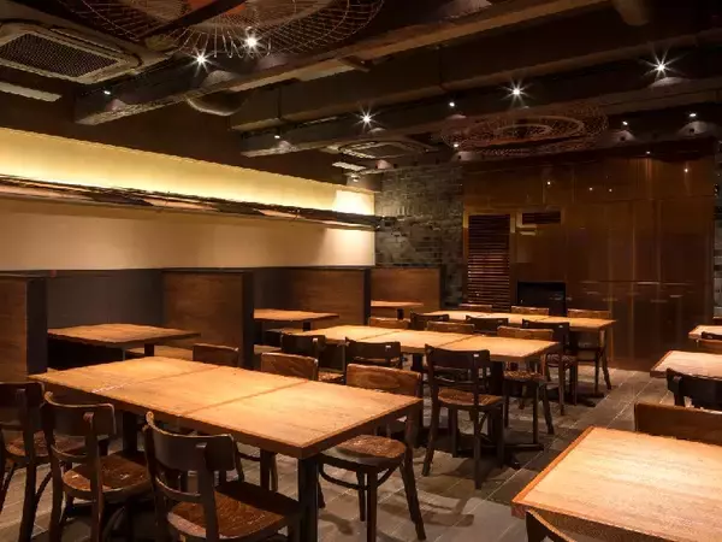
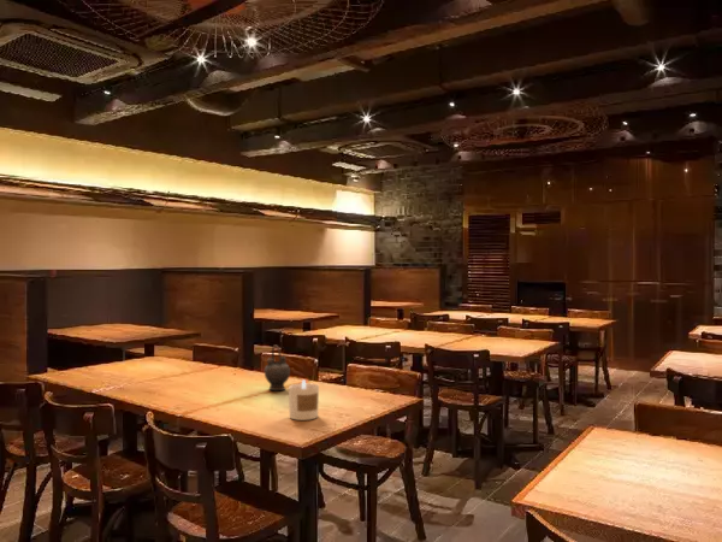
+ teapot [264,344,291,391]
+ candle [288,378,320,422]
